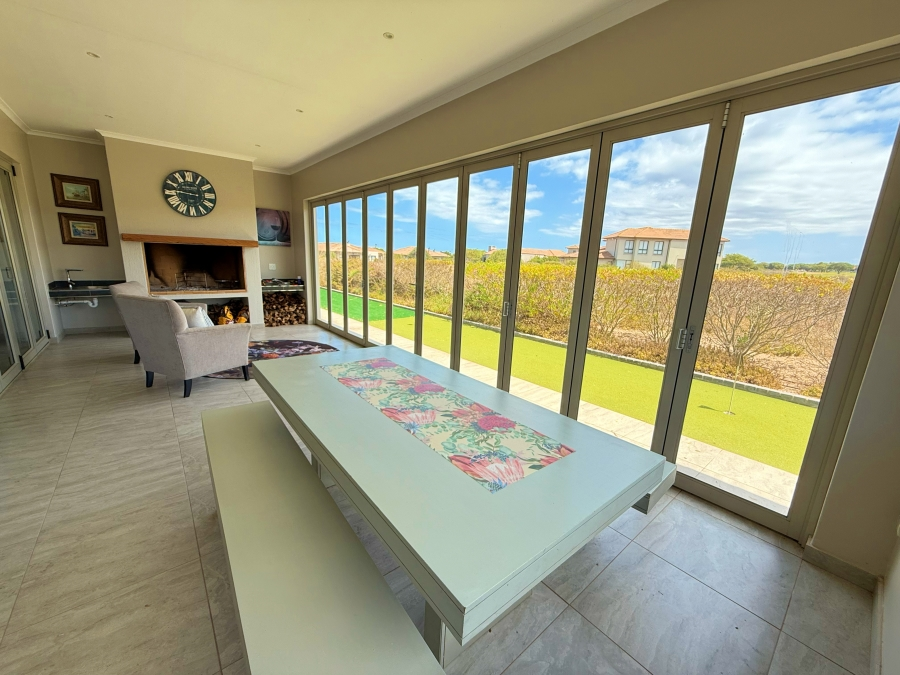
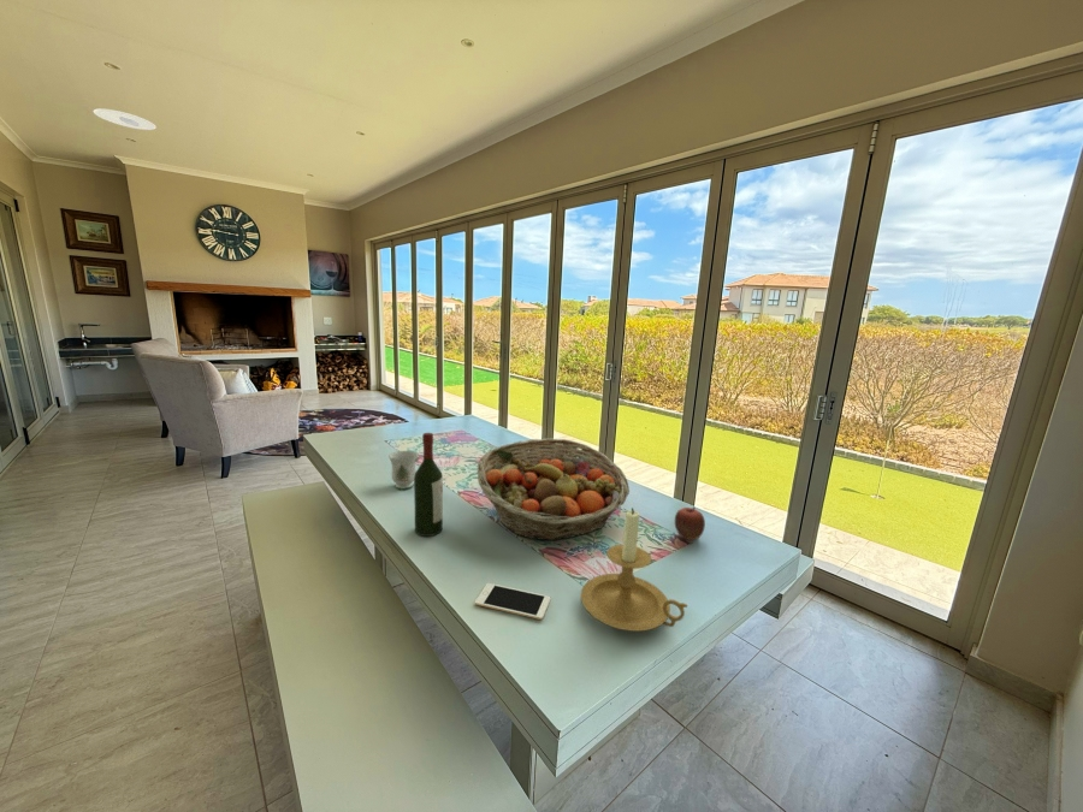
+ mug [387,450,424,491]
+ apple [674,506,706,541]
+ fruit basket [477,438,631,541]
+ recessed light [93,108,158,131]
+ wine bottle [413,432,444,538]
+ cell phone [474,582,551,621]
+ candle holder [580,506,688,633]
